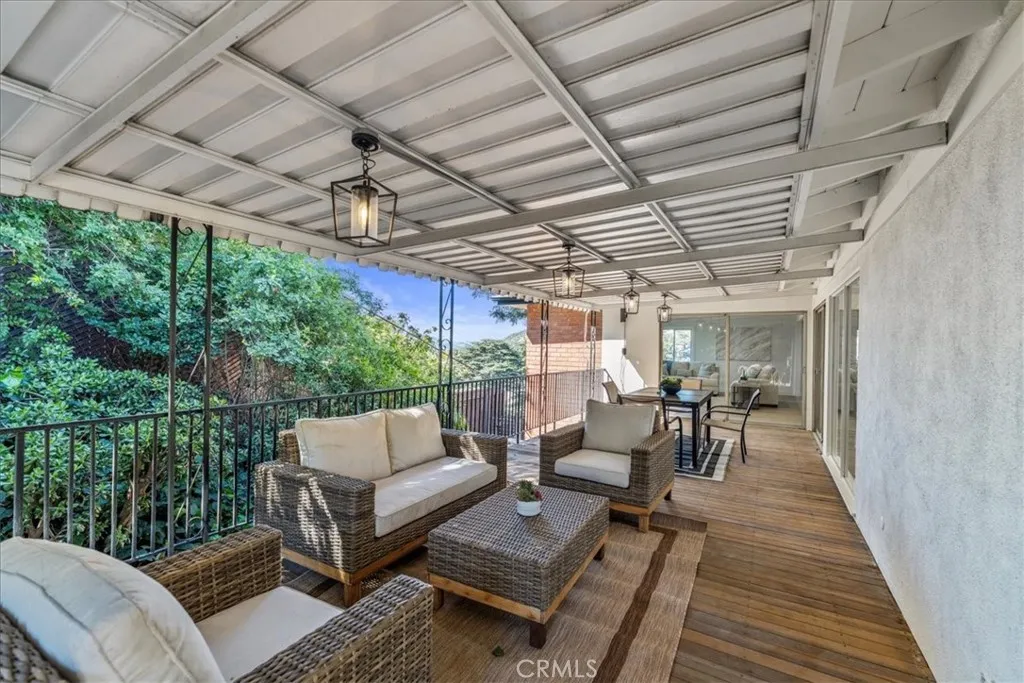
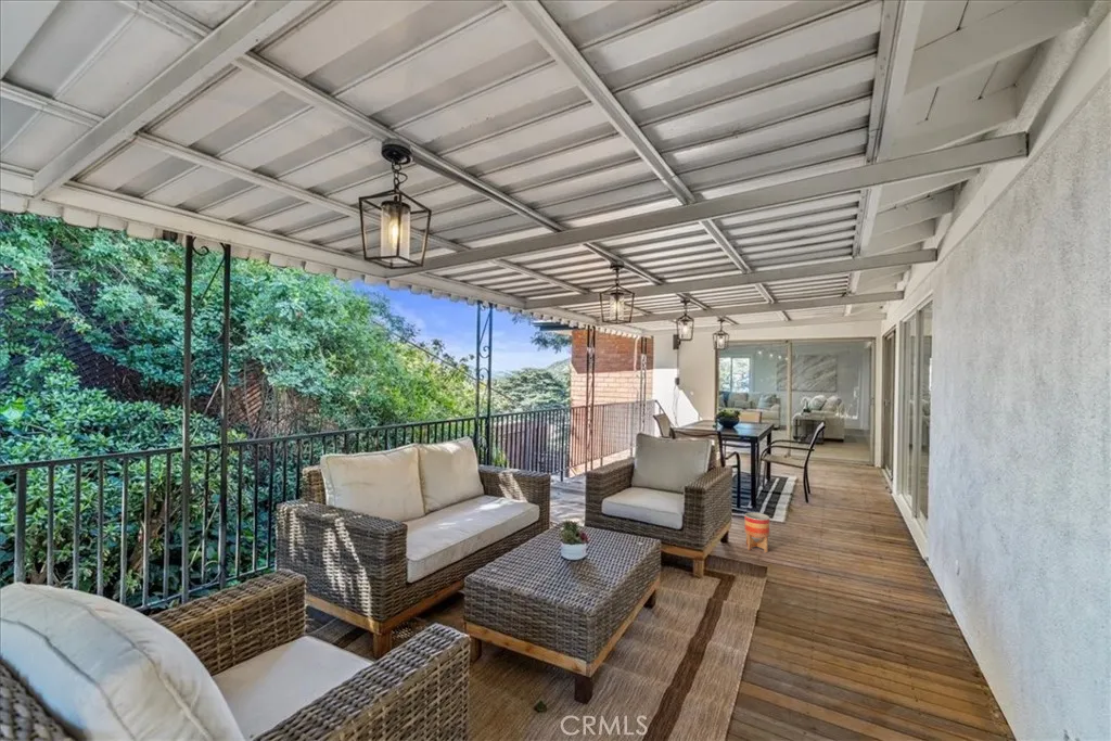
+ planter [743,511,771,553]
